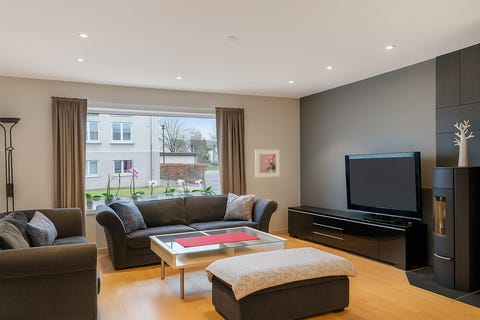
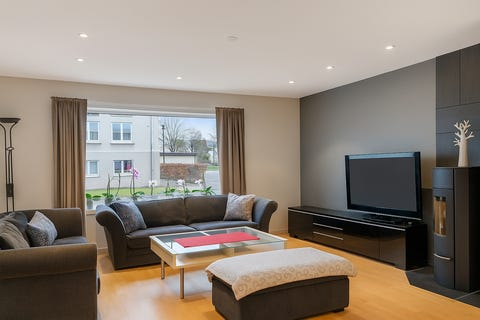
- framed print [254,149,281,178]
